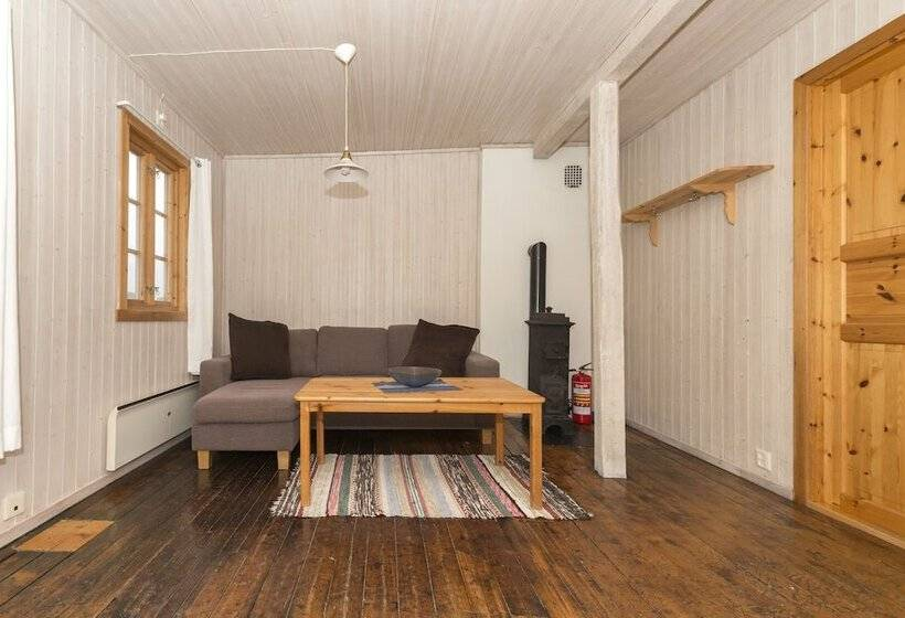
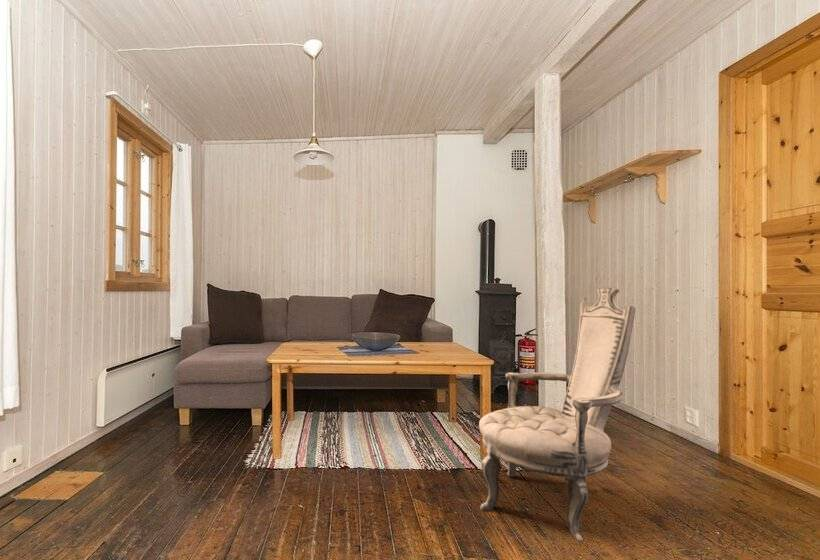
+ armchair [478,286,636,541]
